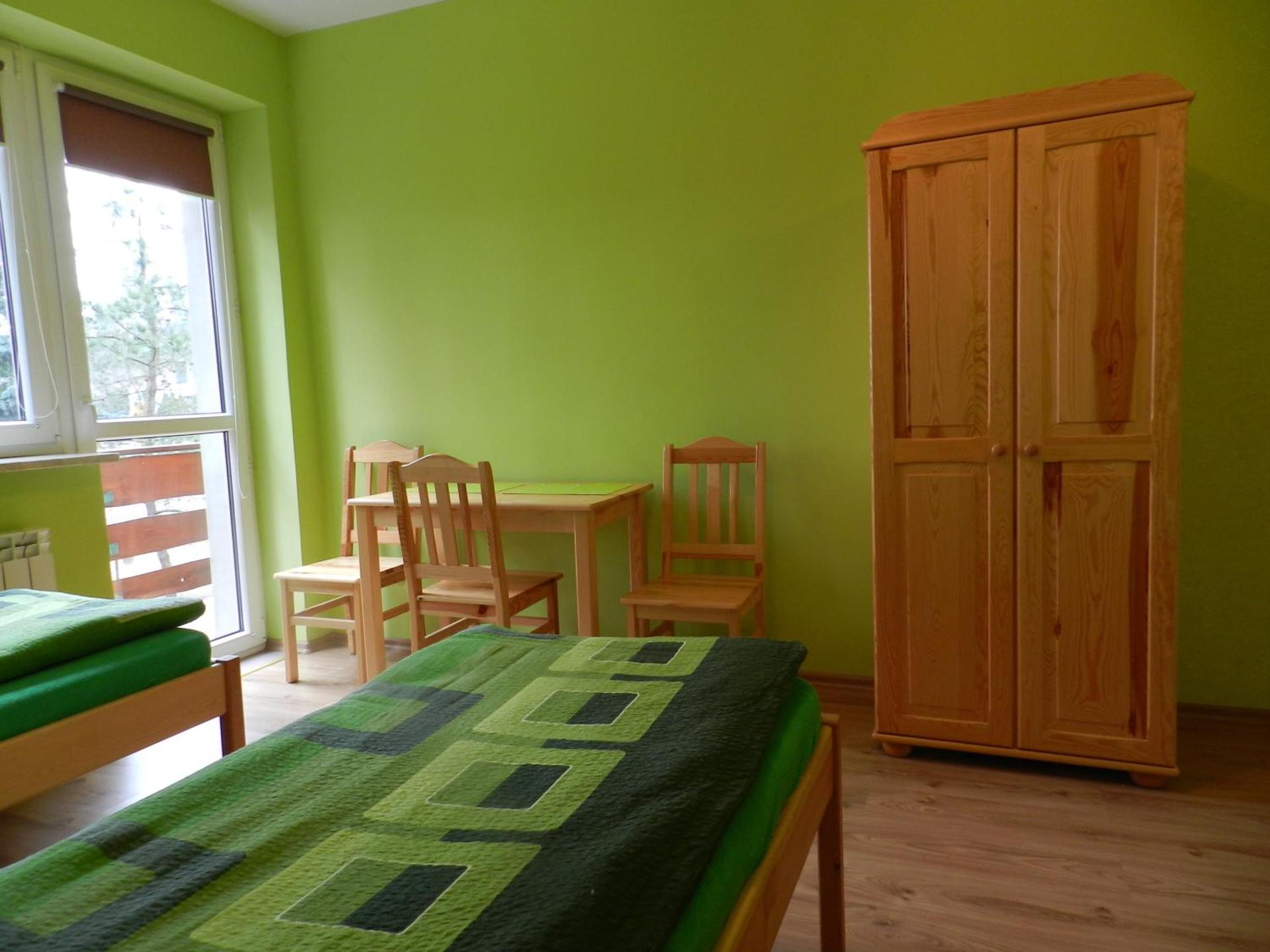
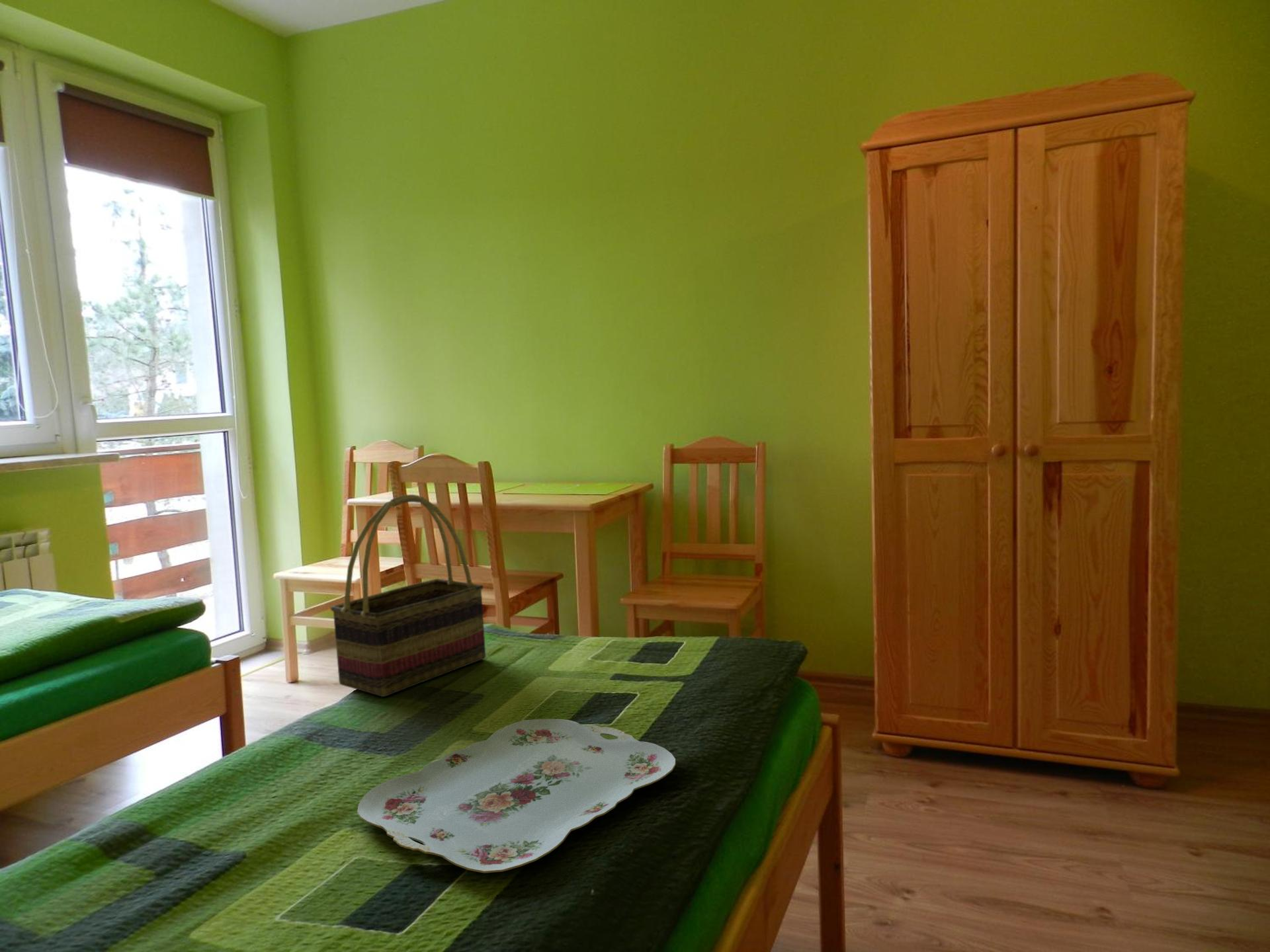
+ woven basket [330,494,486,697]
+ serving tray [357,719,677,873]
